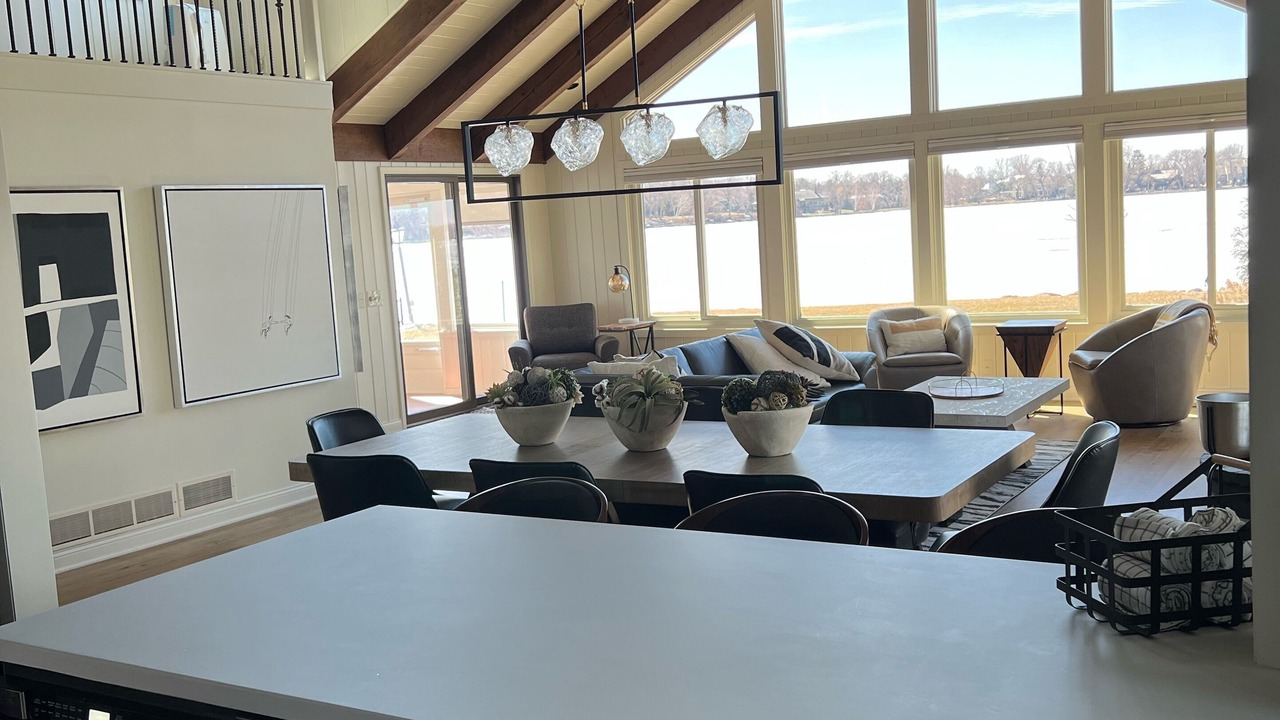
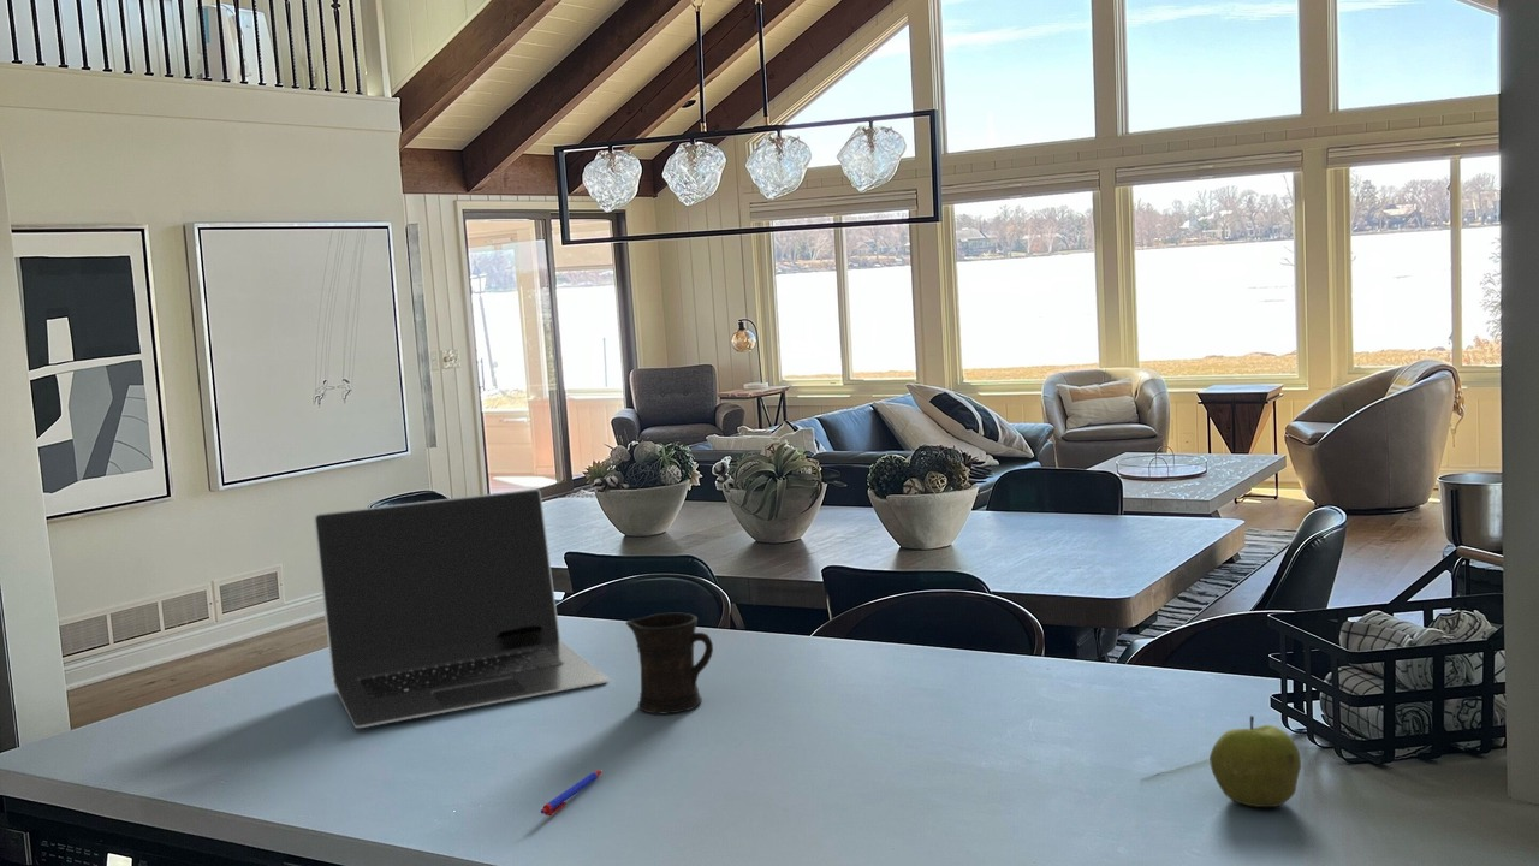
+ pen [540,769,604,817]
+ laptop [313,487,610,729]
+ mug [625,612,714,714]
+ apple [1208,714,1302,808]
